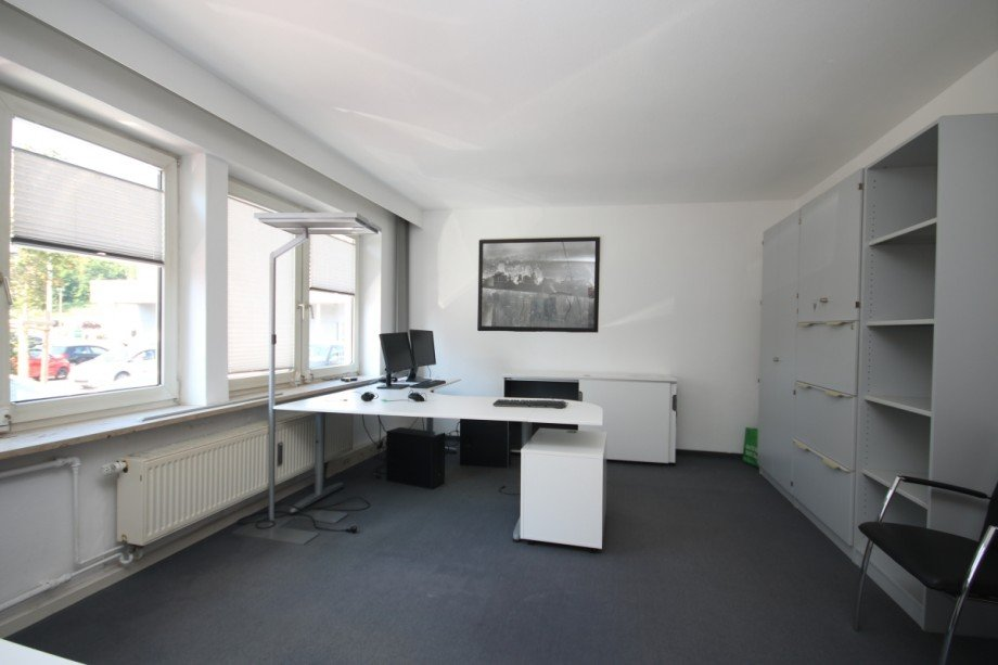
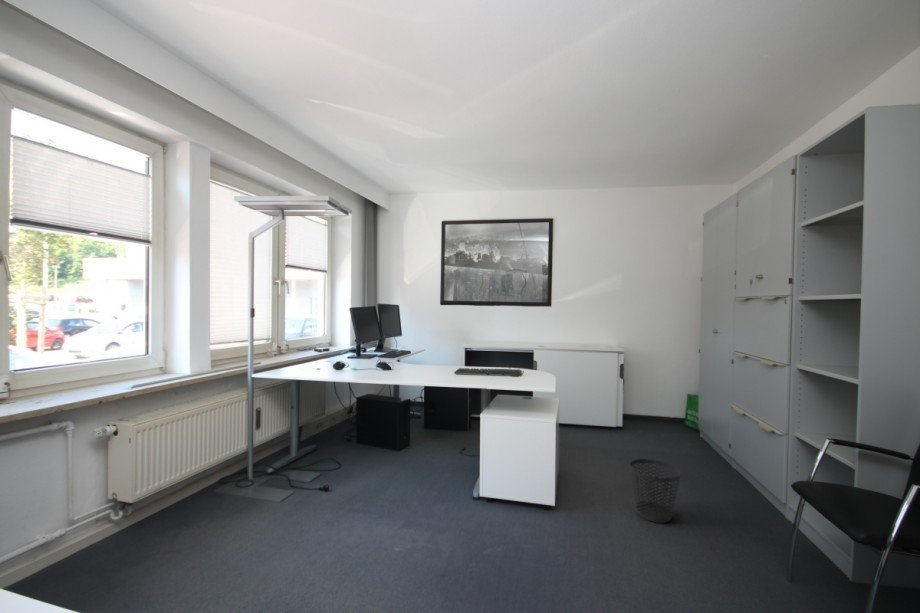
+ wastebasket [629,458,682,524]
